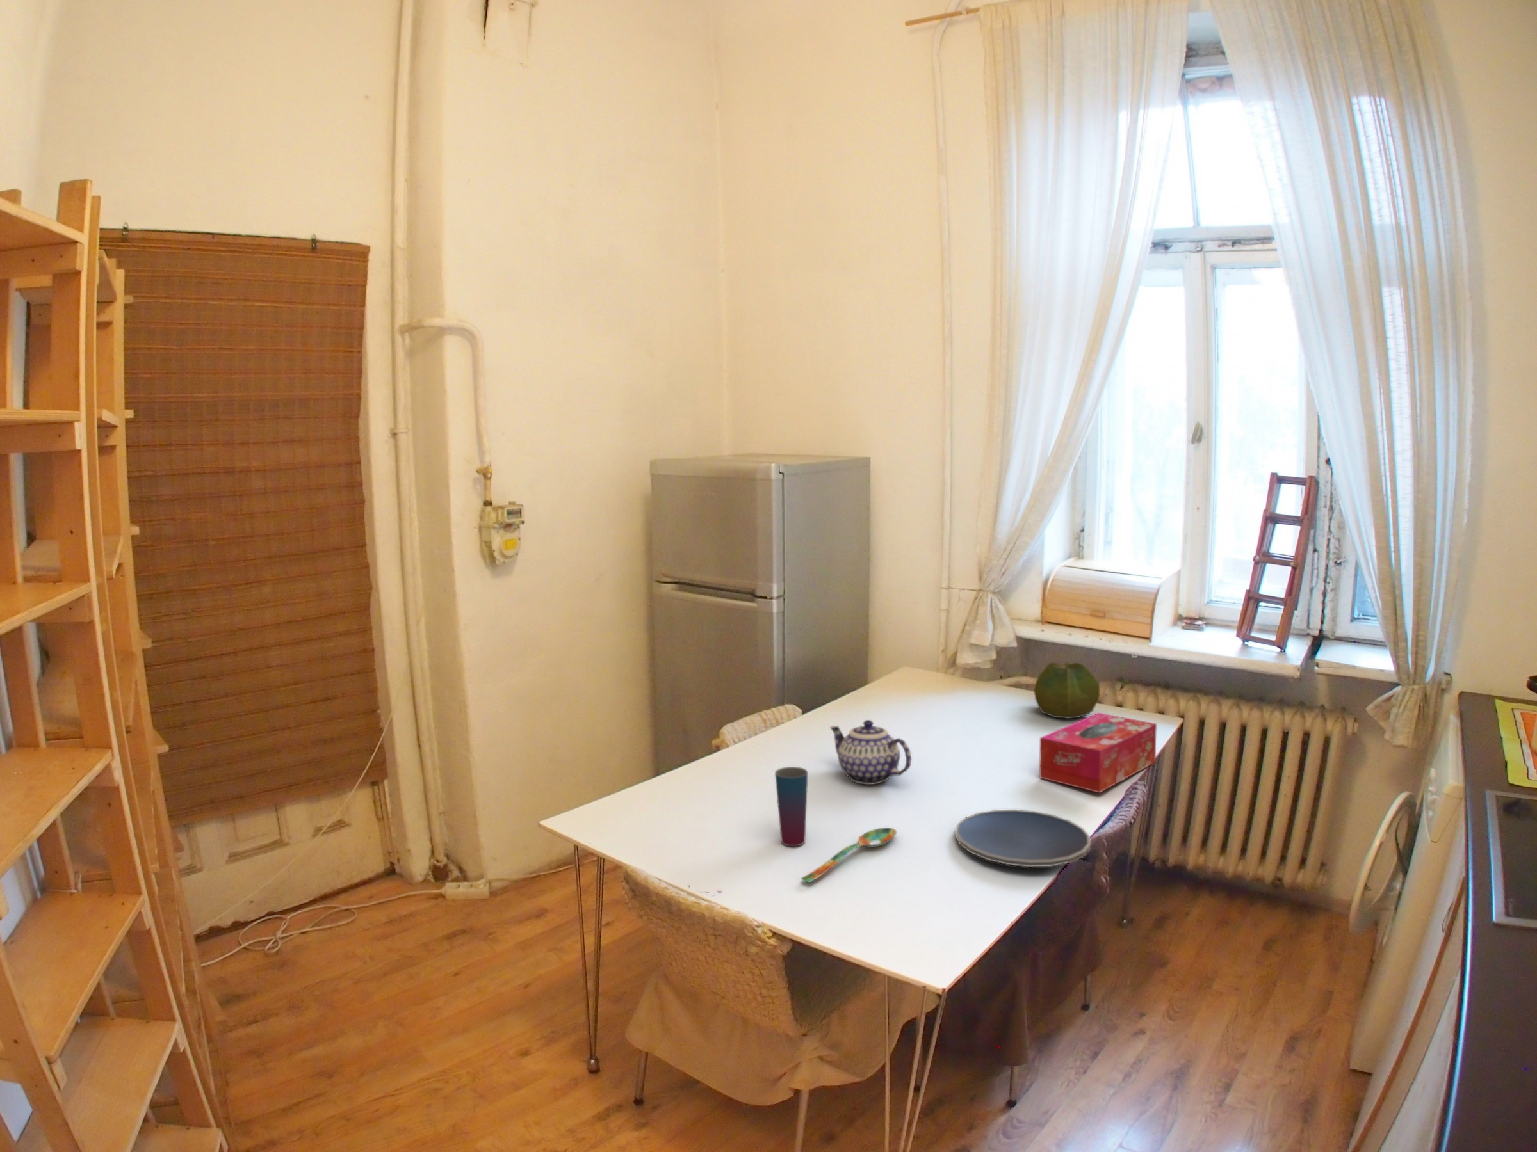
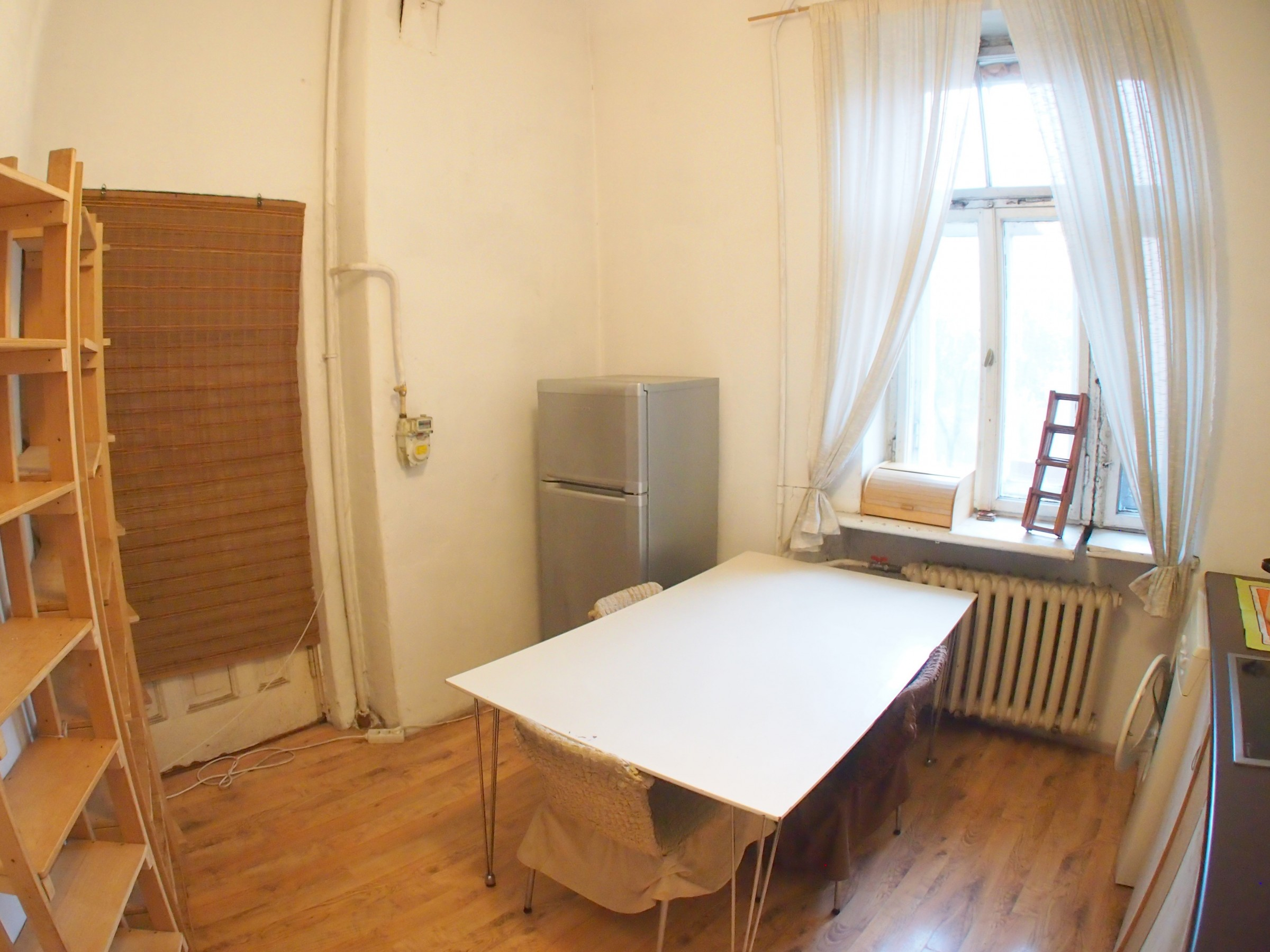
- spoon [800,826,897,882]
- teapot [829,719,913,785]
- cup [775,766,808,847]
- tissue box [1038,713,1157,794]
- cabbage [1034,662,1101,719]
- plate [955,810,1092,868]
